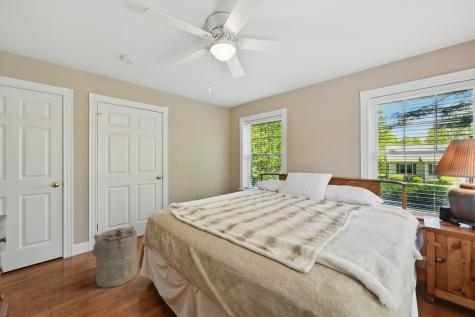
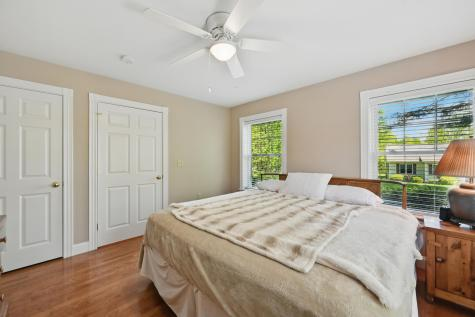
- laundry hamper [91,225,138,289]
